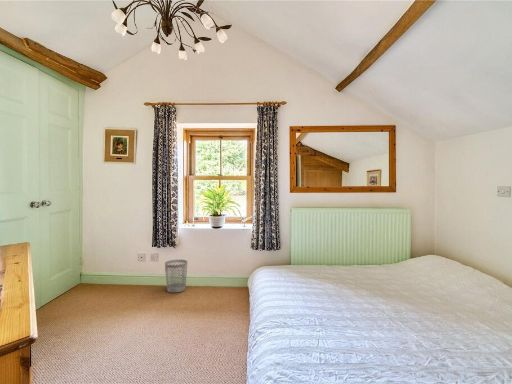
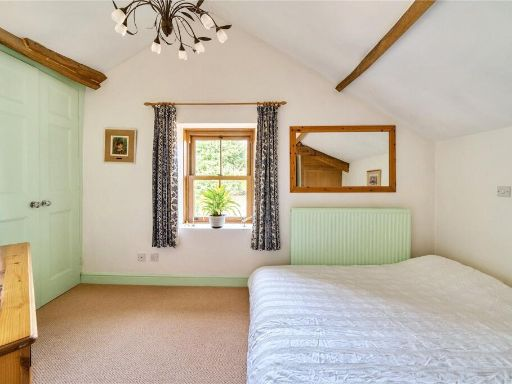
- wastebasket [164,259,189,294]
